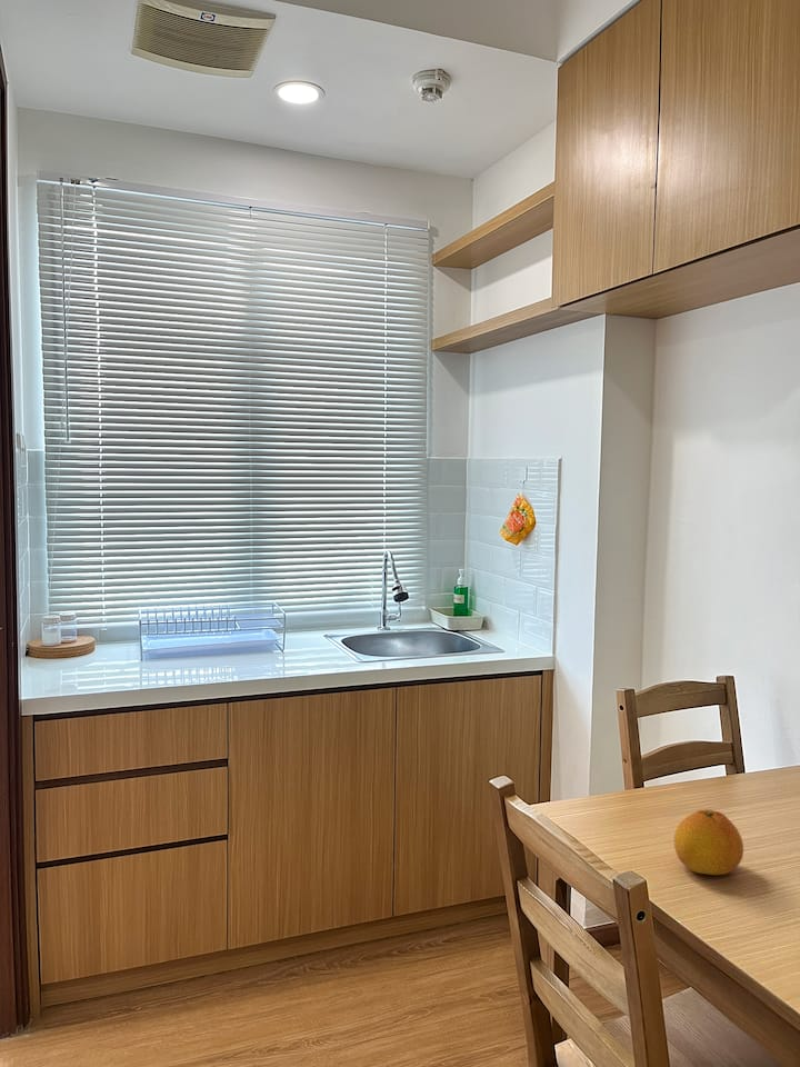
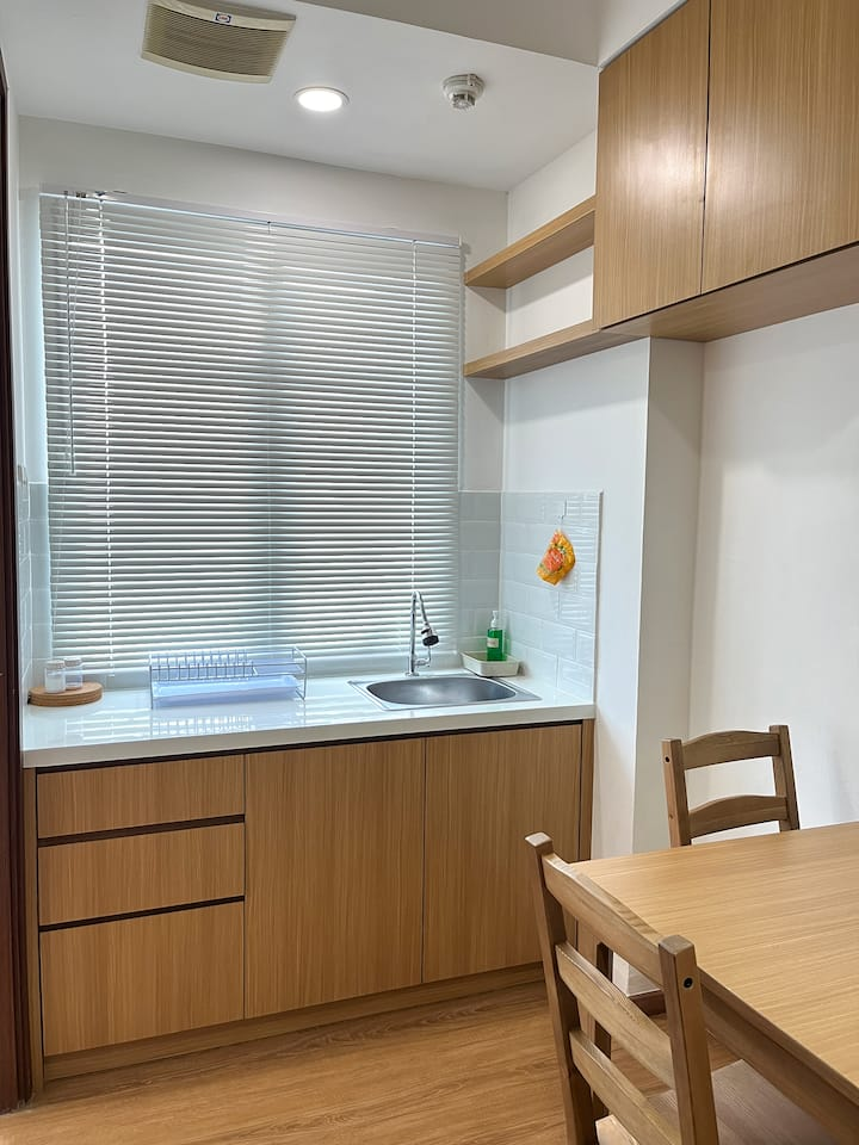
- fruit [673,808,744,876]
